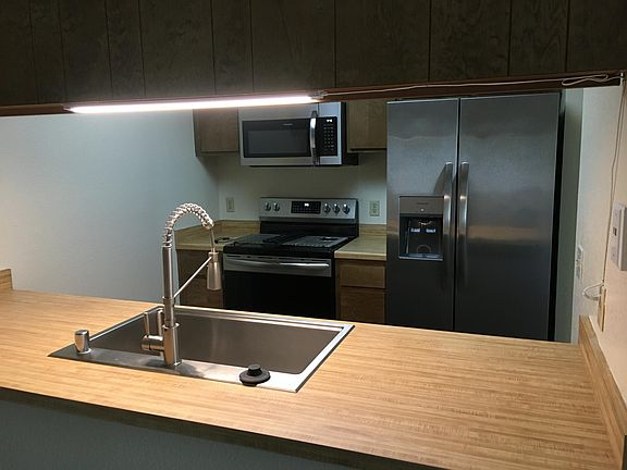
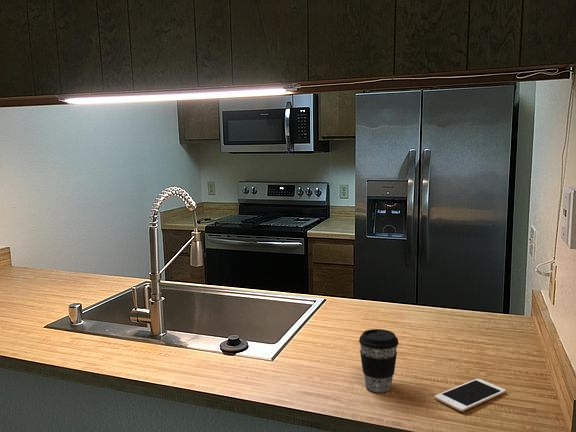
+ cell phone [434,378,507,413]
+ coffee cup [358,328,400,393]
